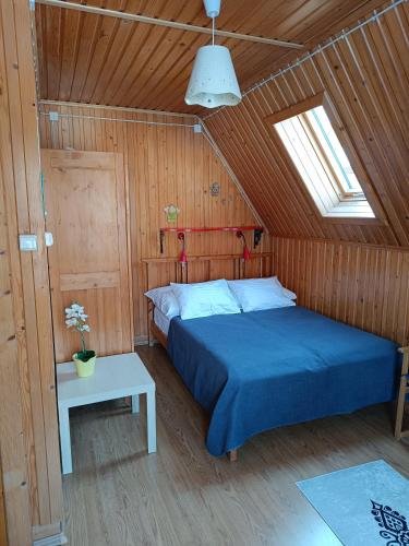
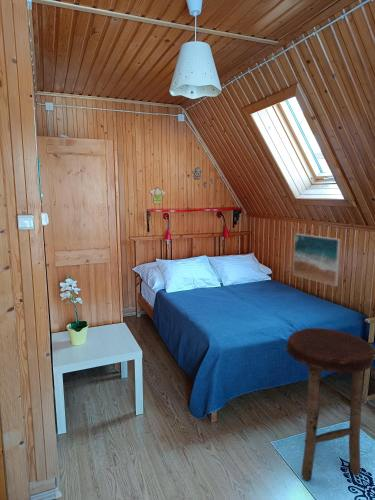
+ stool [286,327,375,481]
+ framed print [292,233,342,287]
